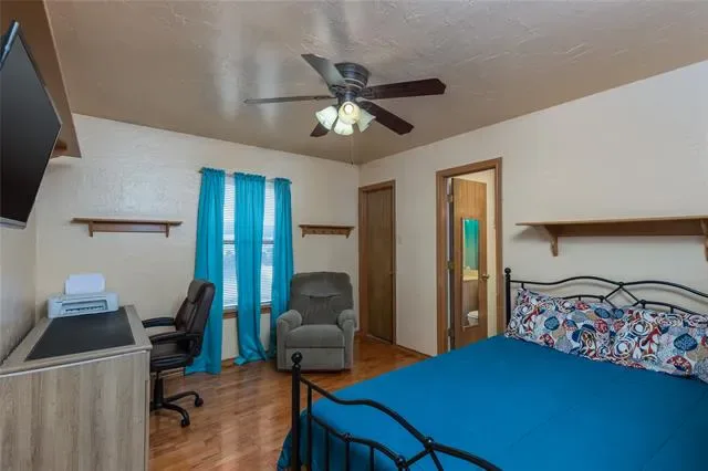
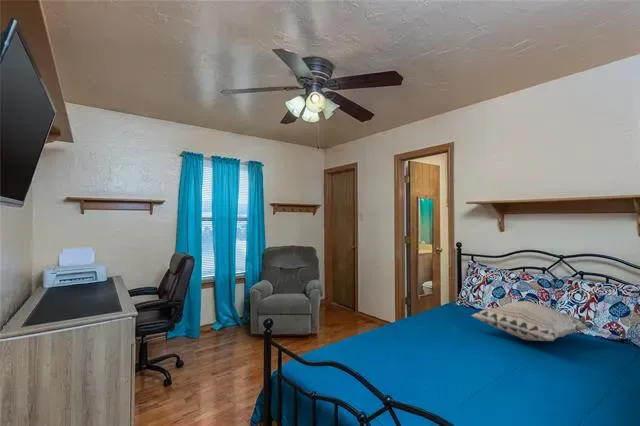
+ decorative pillow [470,300,595,342]
